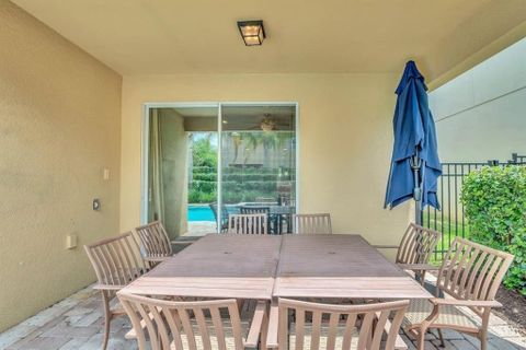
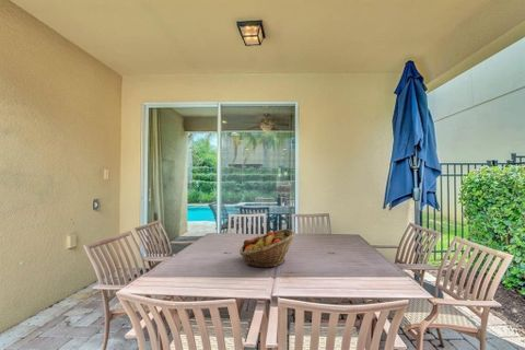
+ fruit basket [238,229,296,269]
